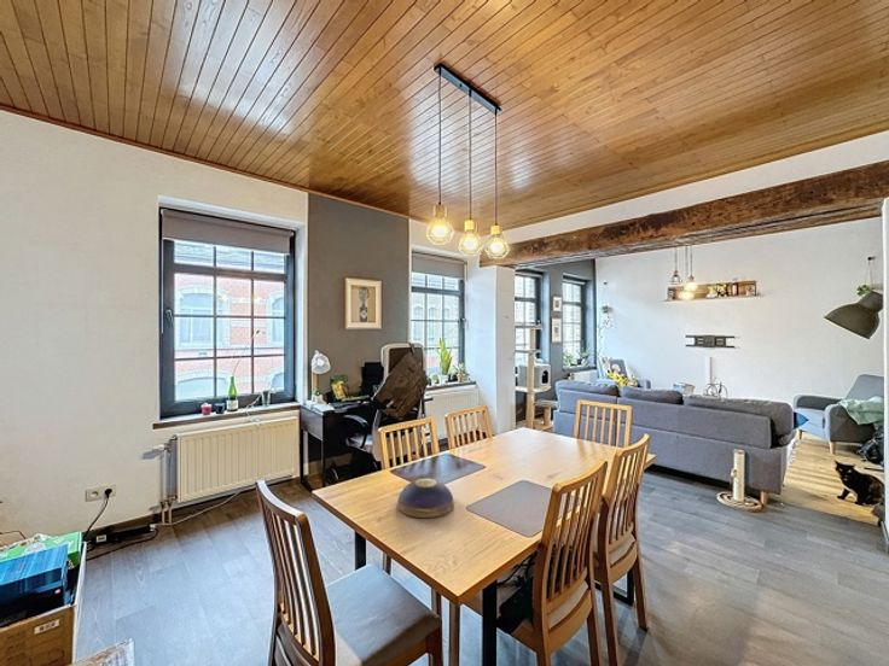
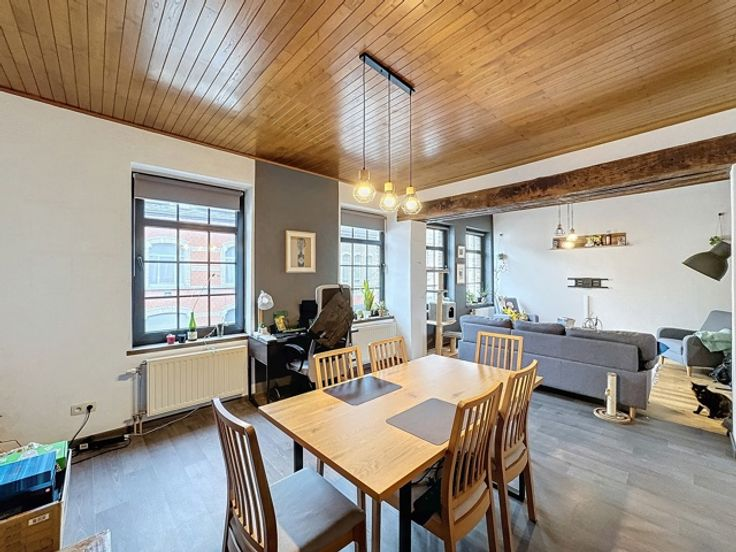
- decorative bowl [396,478,455,519]
